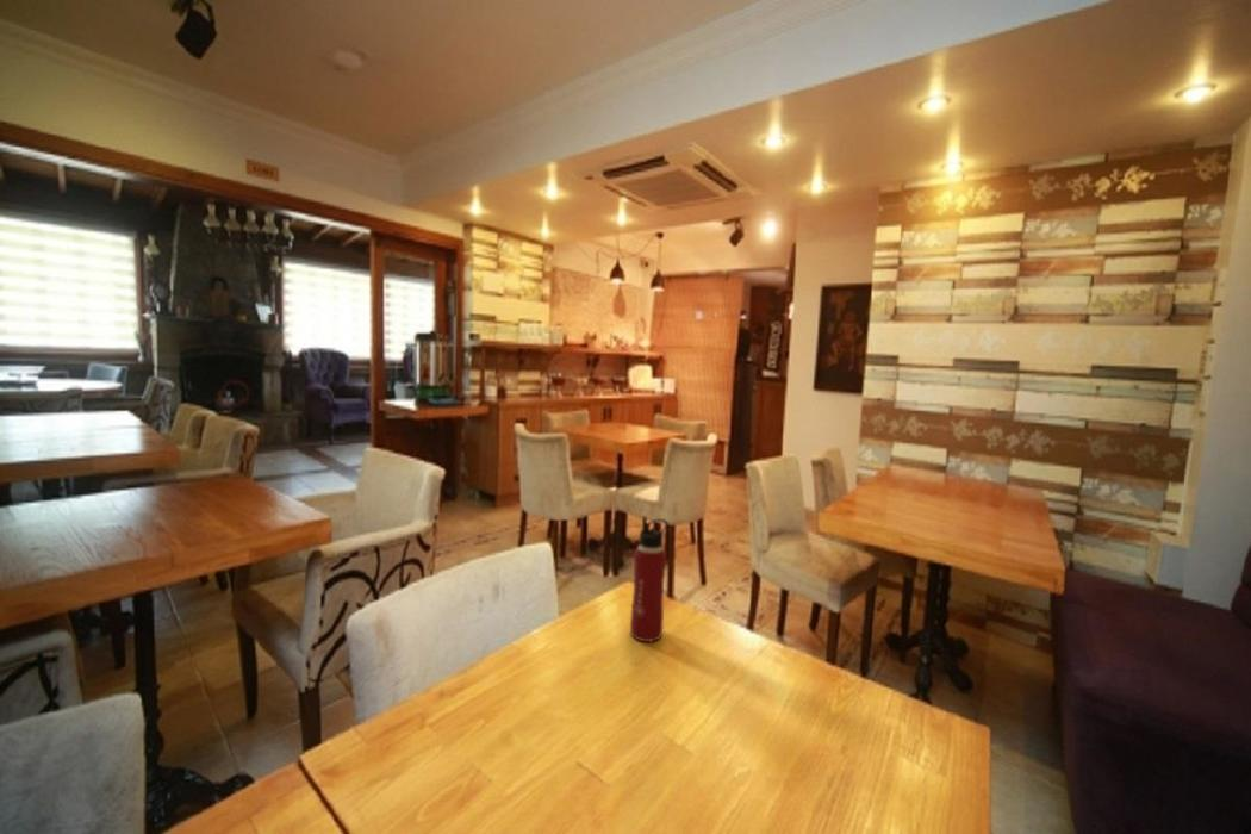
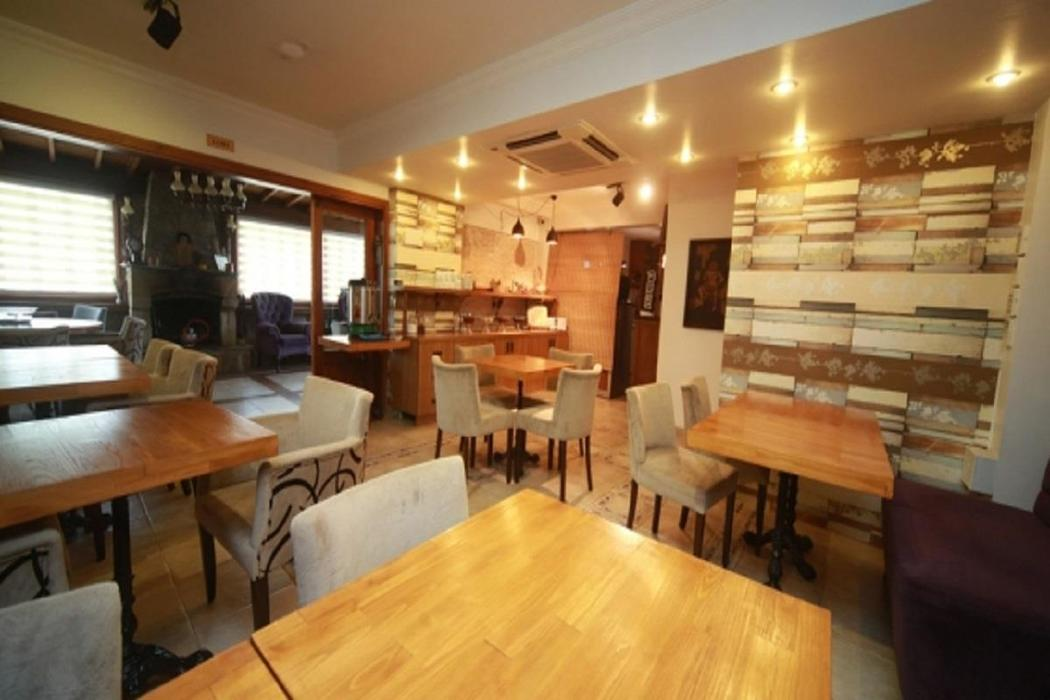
- water bottle [629,515,670,643]
